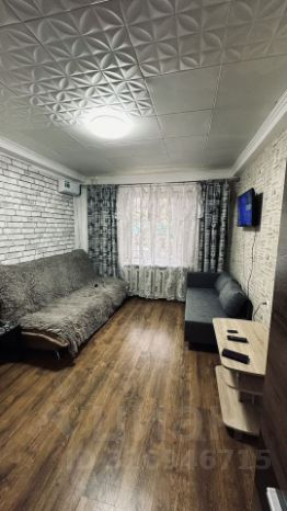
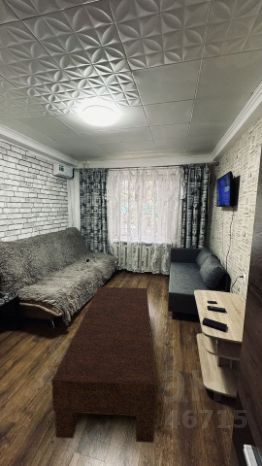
+ coffee table [51,286,158,444]
